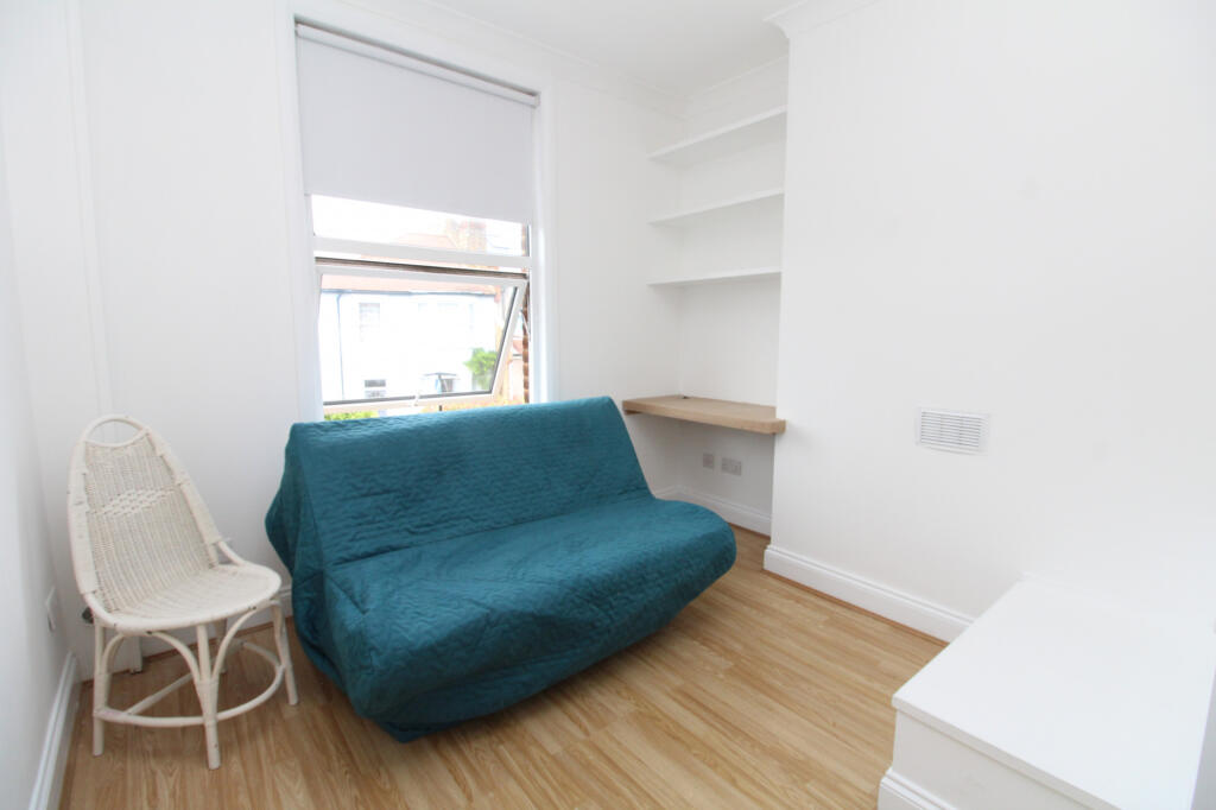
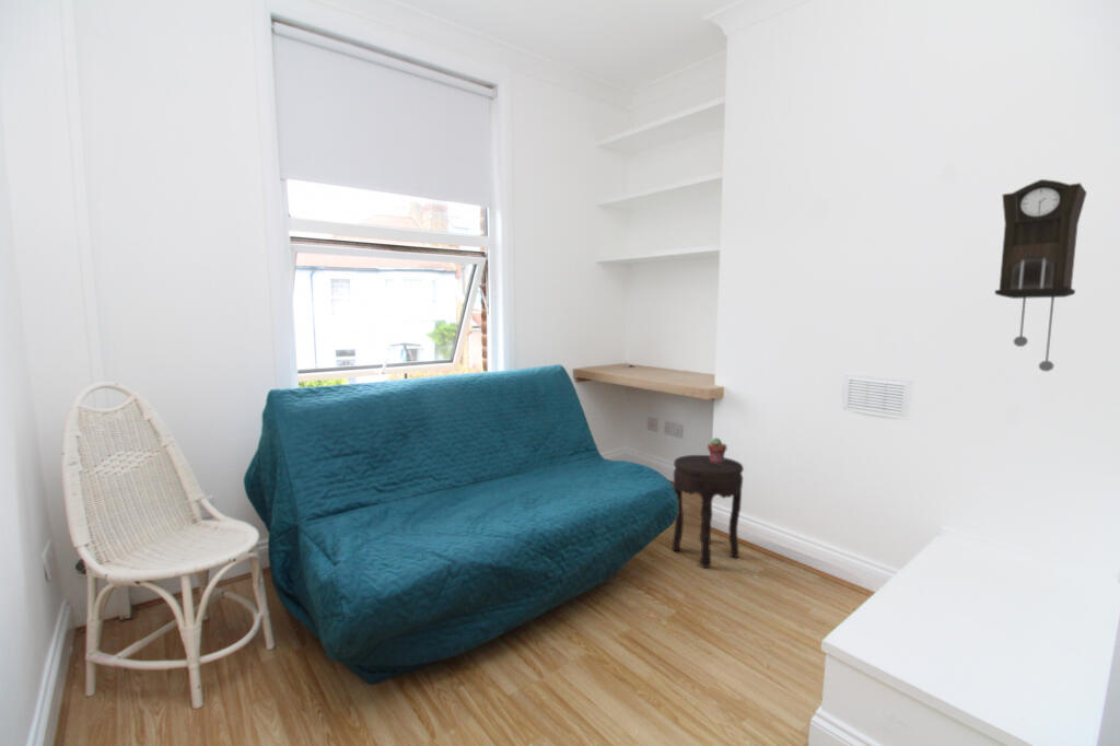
+ side table [672,454,745,569]
+ potted succulent [707,436,728,464]
+ pendulum clock [994,178,1088,372]
